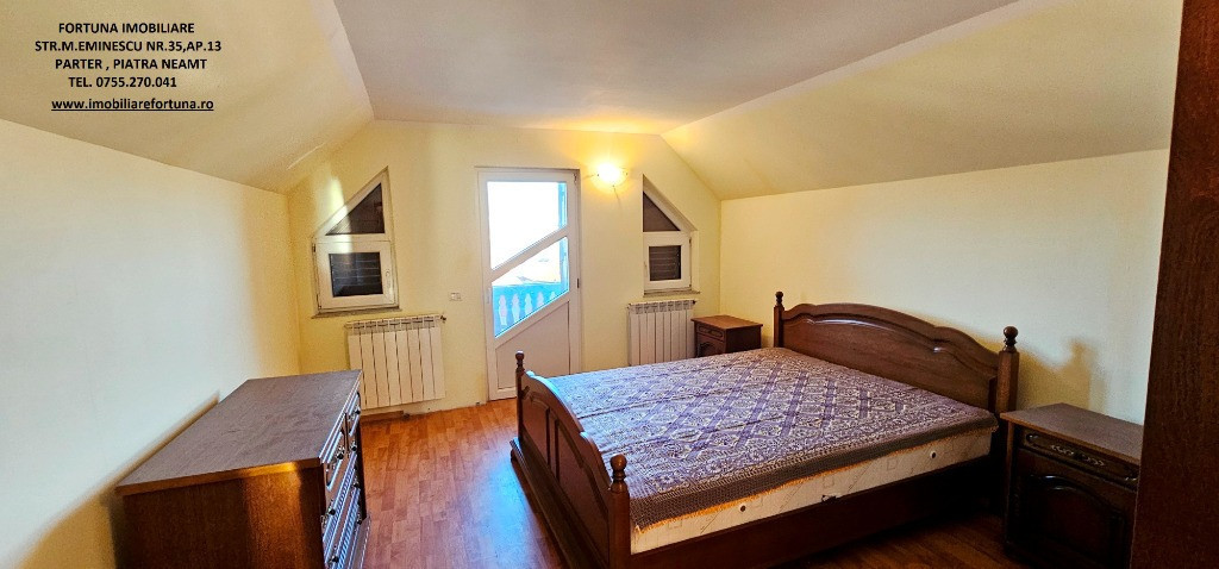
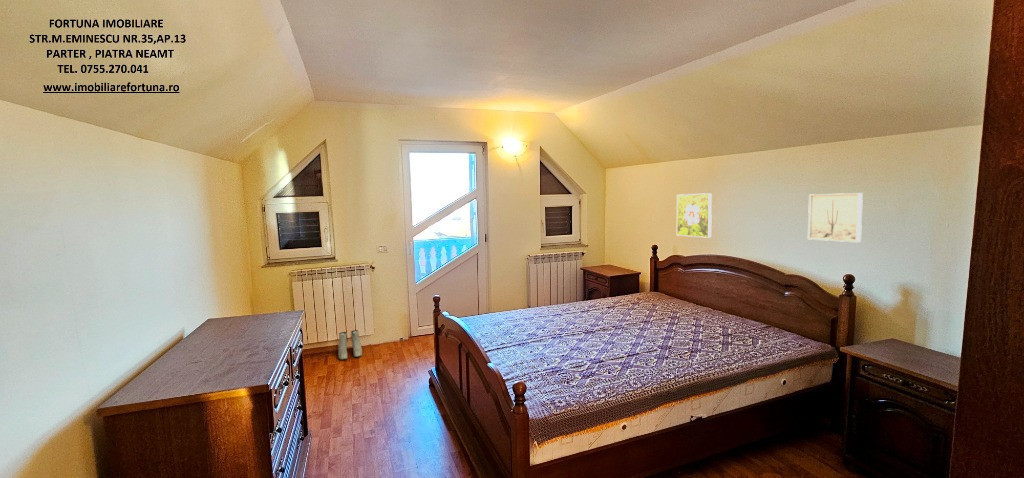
+ boots [337,329,363,361]
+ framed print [676,192,713,239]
+ wall art [807,192,864,243]
